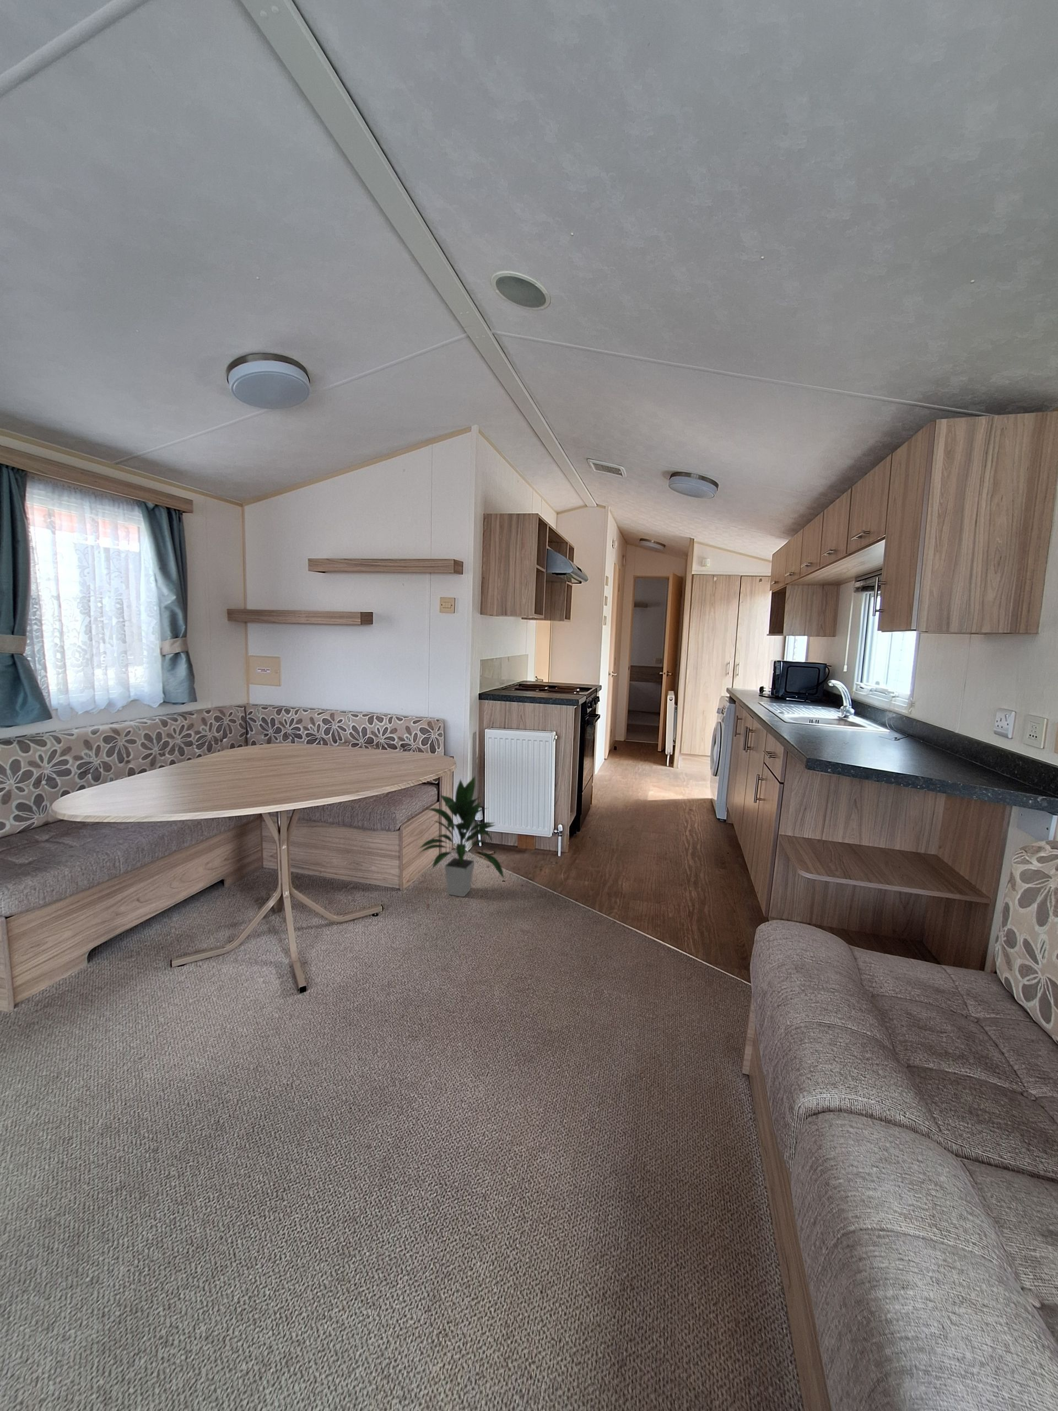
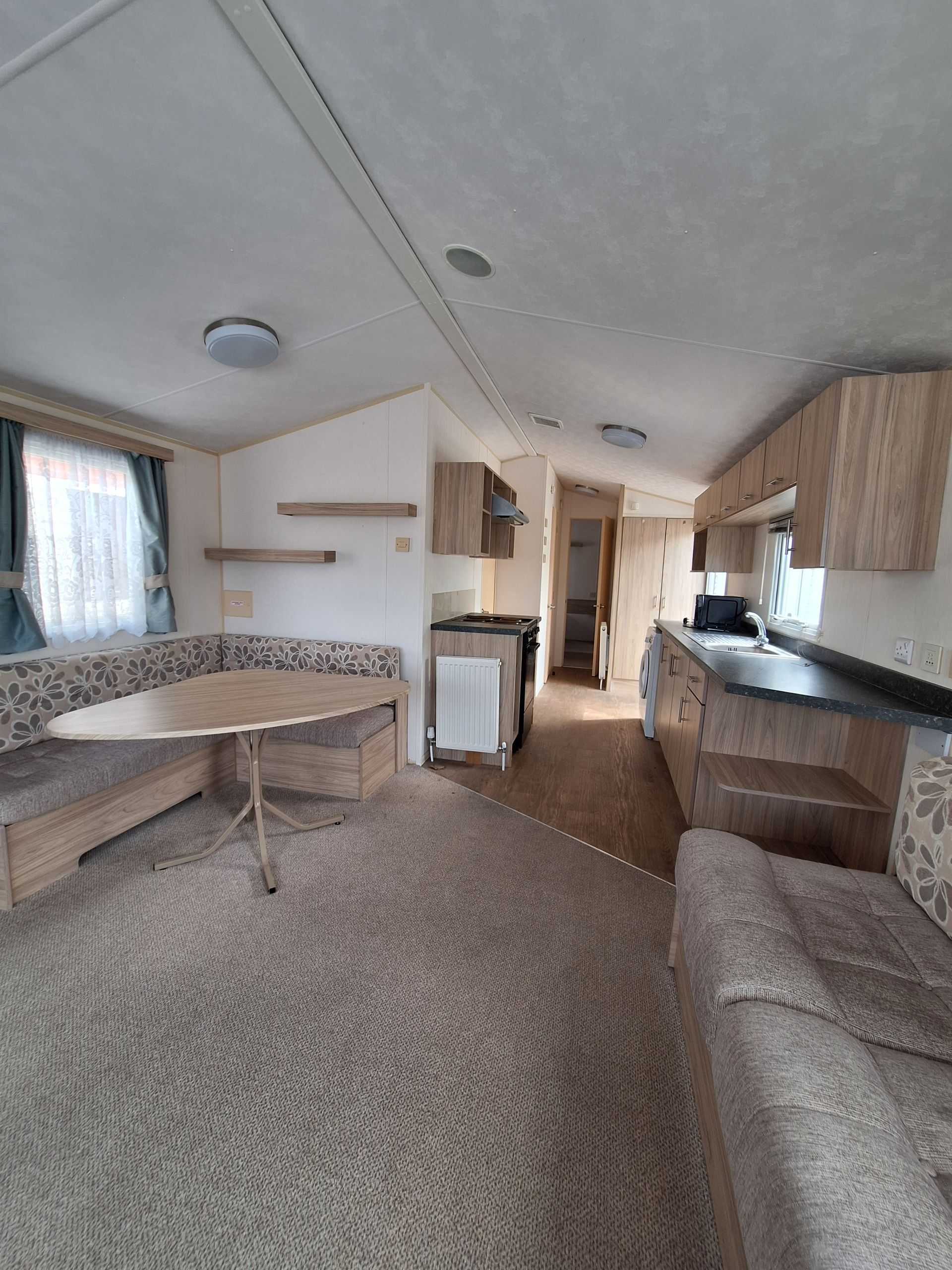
- indoor plant [417,775,506,898]
